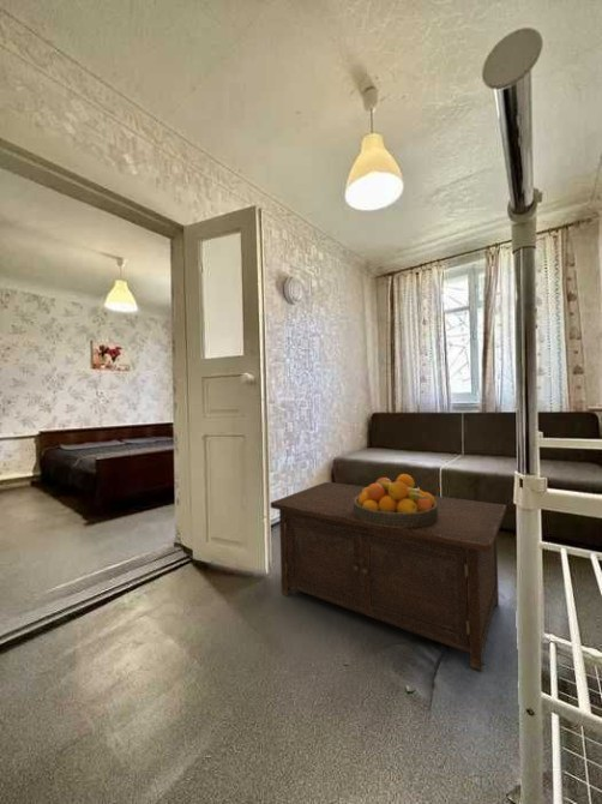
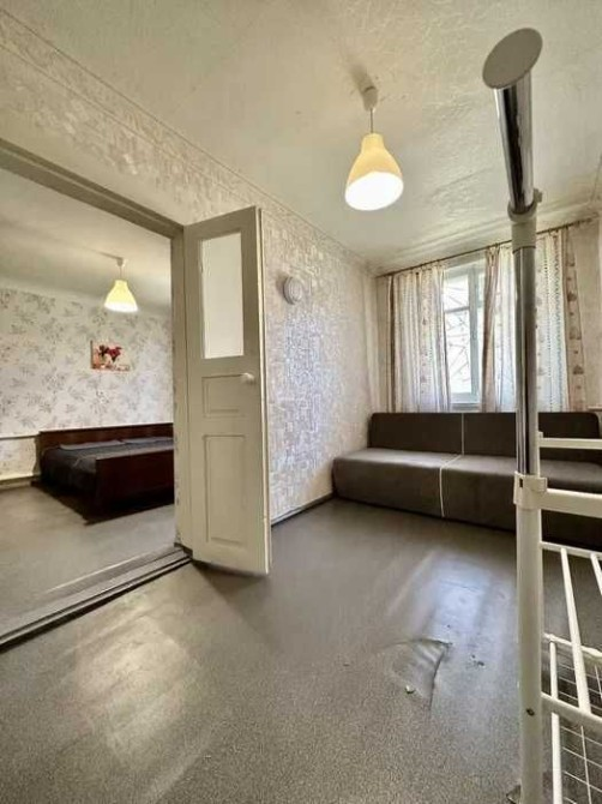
- cabinet [269,481,507,672]
- fruit bowl [354,473,438,528]
